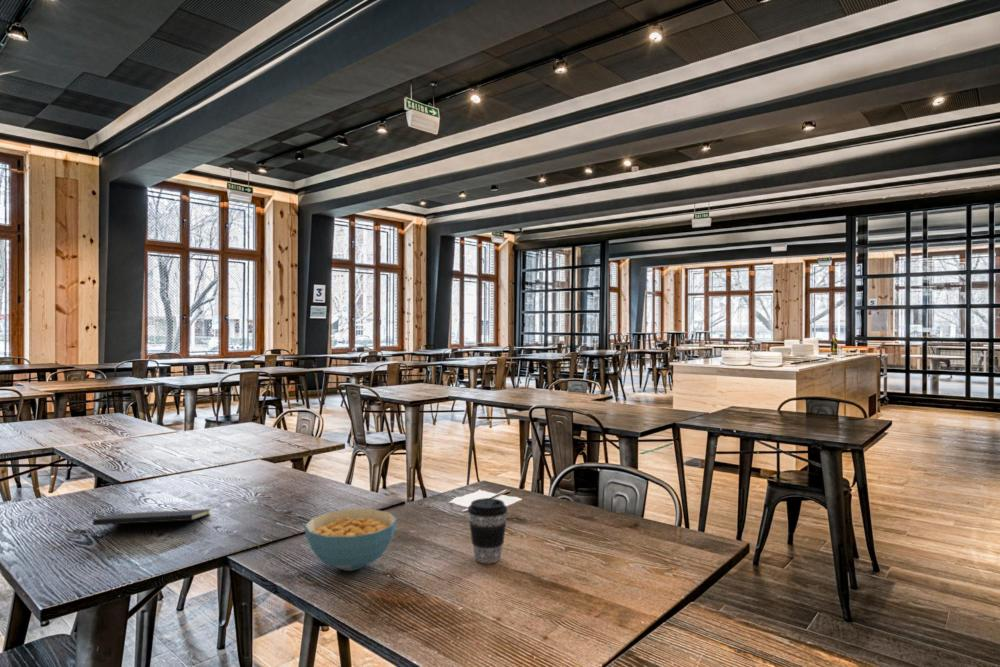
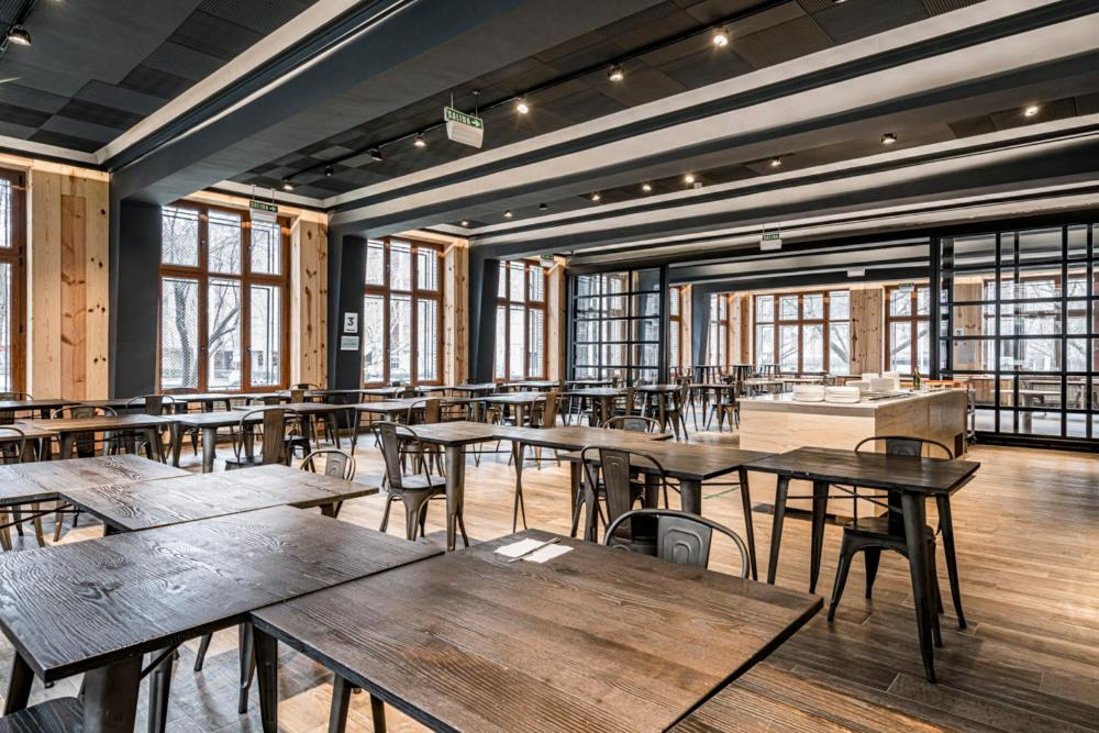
- cereal bowl [304,508,398,572]
- notepad [92,508,212,532]
- coffee cup [467,497,508,564]
